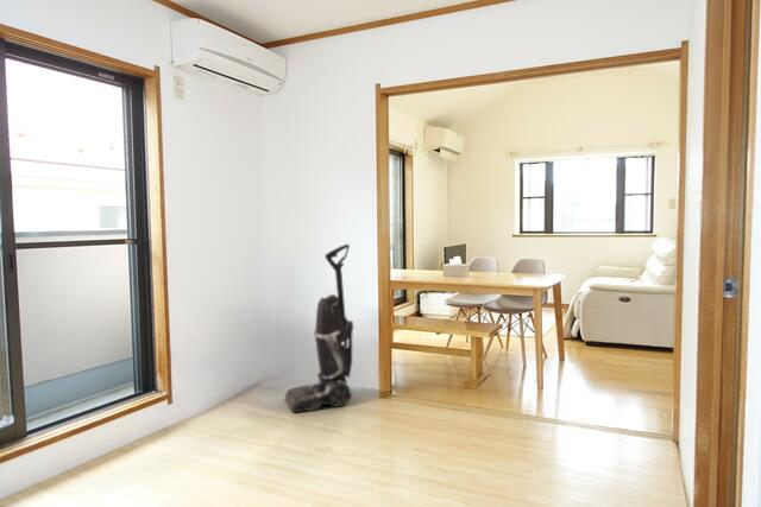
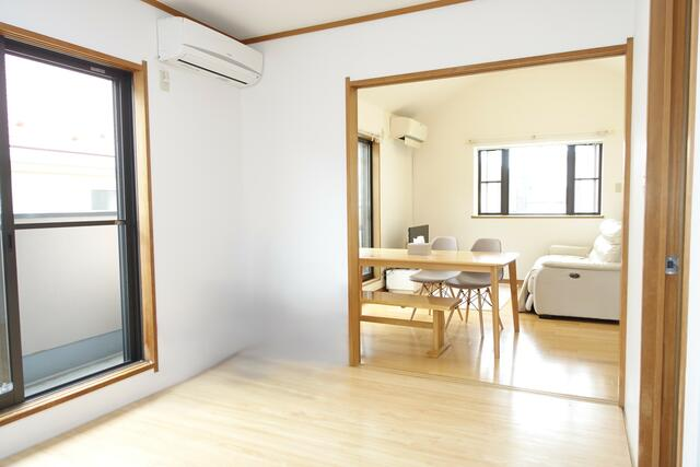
- vacuum cleaner [284,243,354,413]
